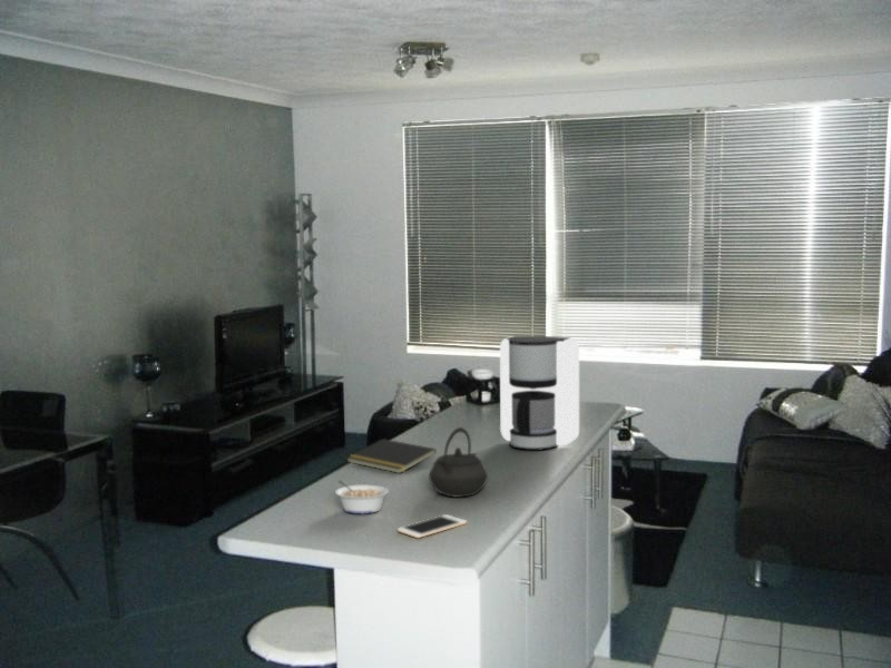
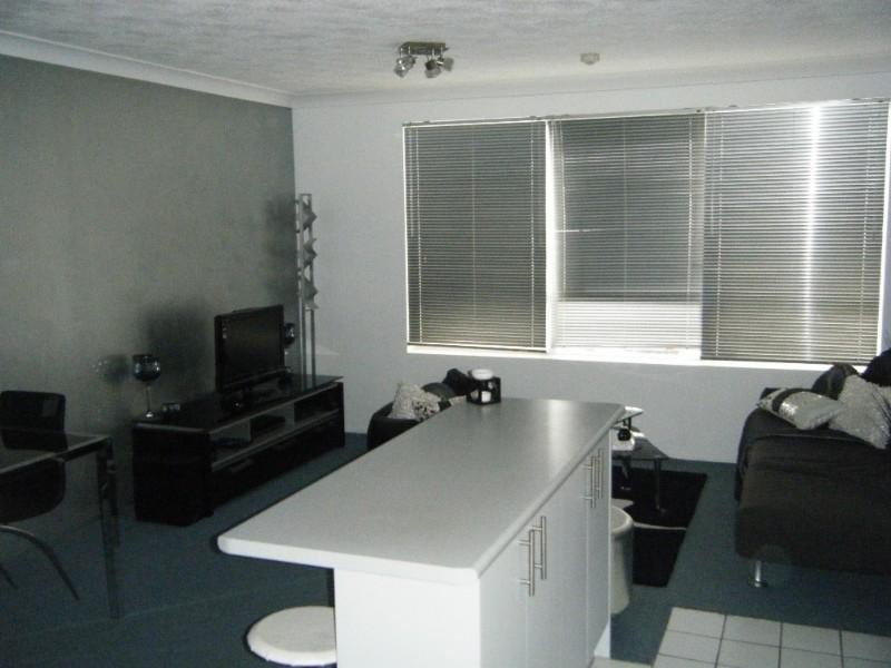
- coffee maker [499,335,580,451]
- kettle [428,426,489,499]
- legume [334,479,390,514]
- notepad [345,438,438,474]
- cell phone [396,513,469,539]
